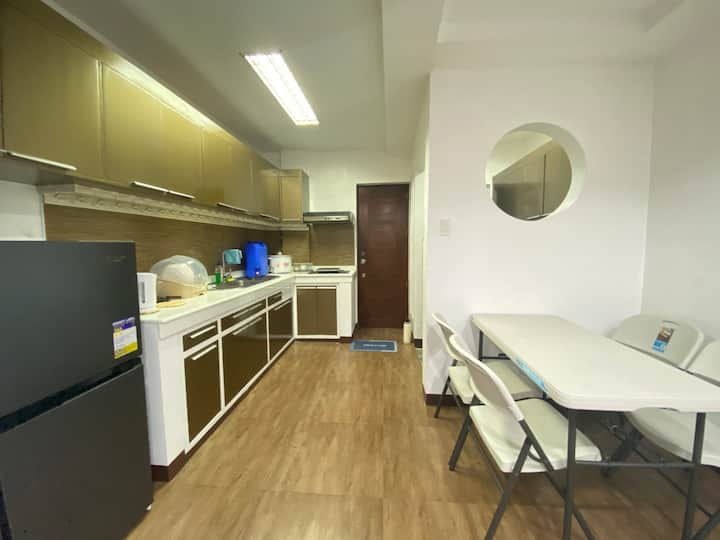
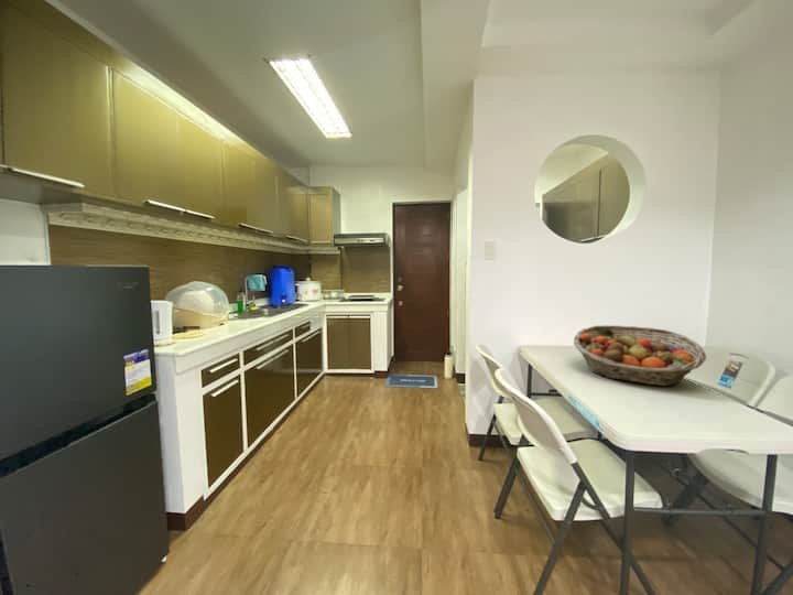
+ fruit basket [573,324,707,387]
